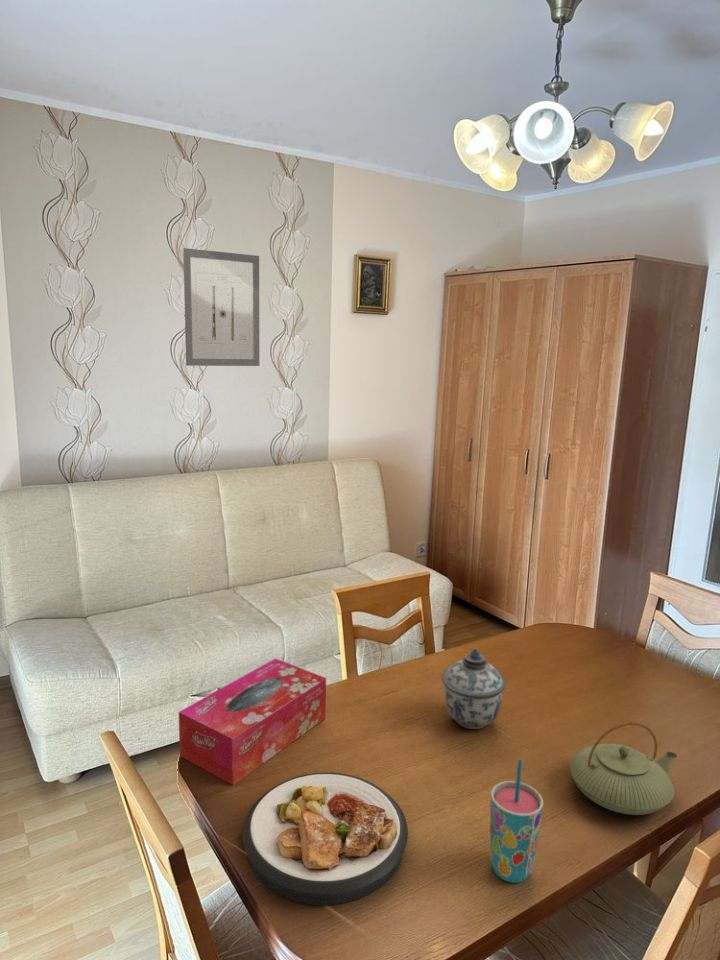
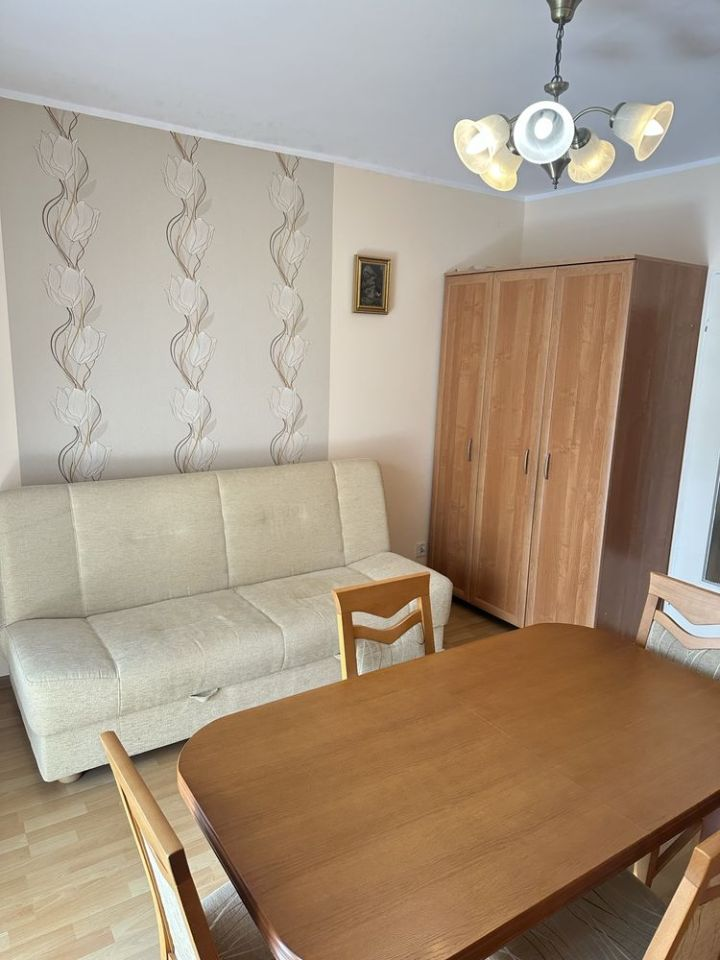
- lidded jar [441,648,507,730]
- wall art [182,247,260,367]
- tissue box [178,657,327,786]
- teapot [569,722,678,816]
- plate [242,771,409,906]
- cup [489,758,544,884]
